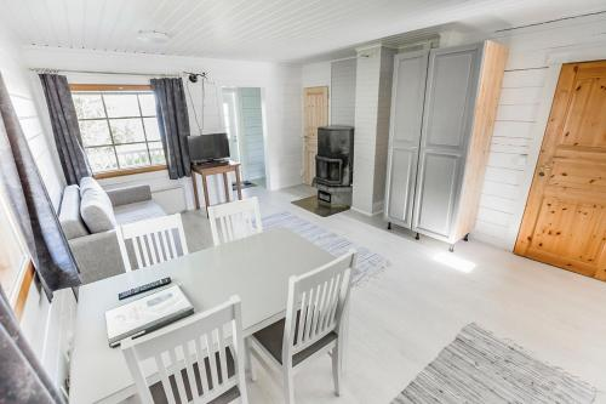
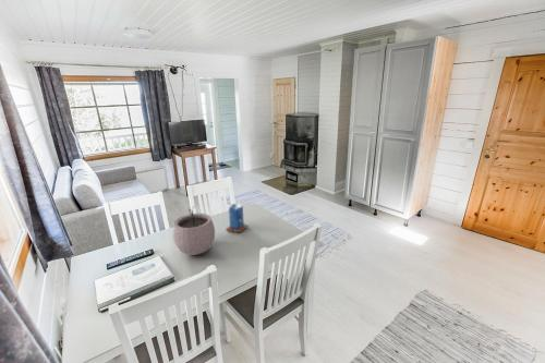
+ plant pot [172,204,216,256]
+ candle [226,202,249,233]
